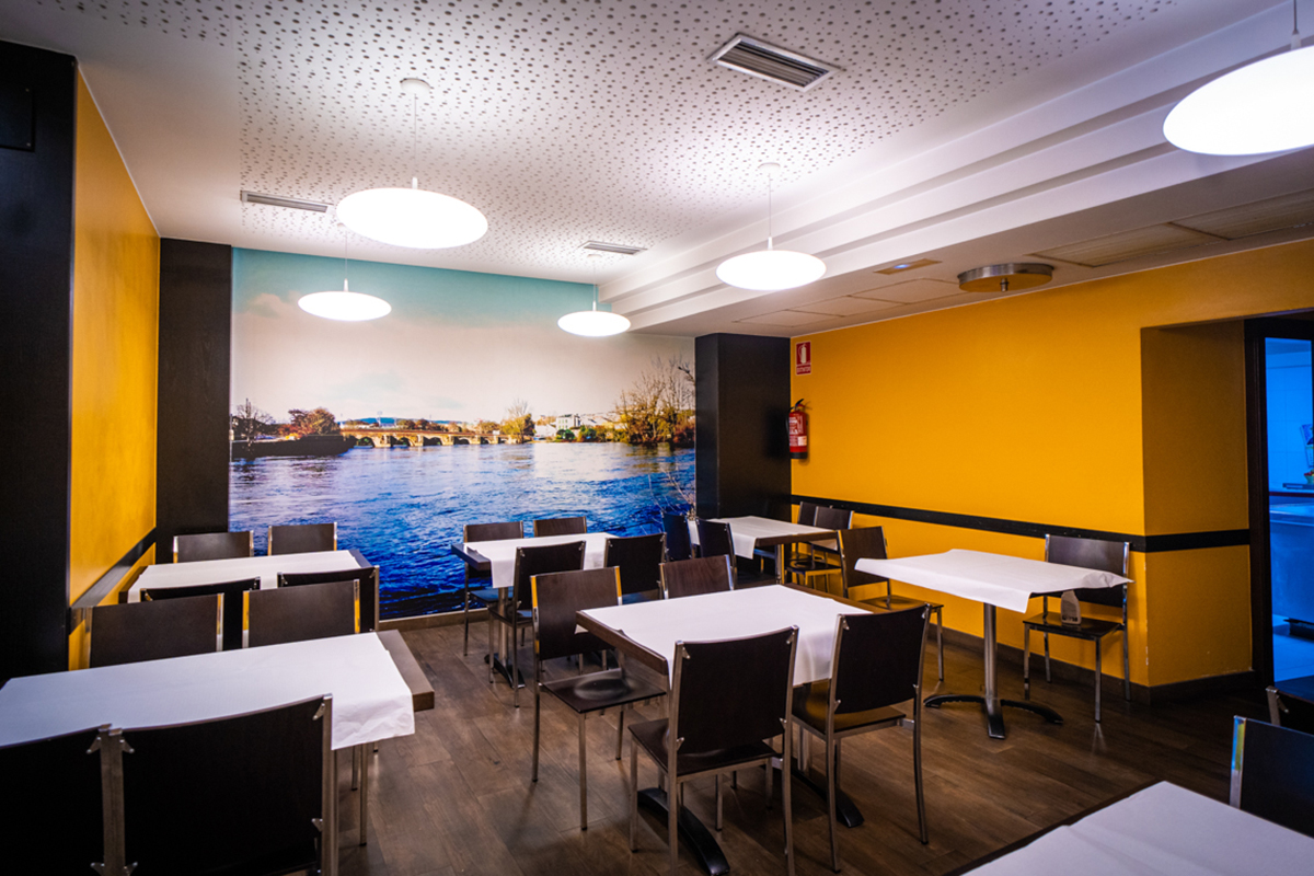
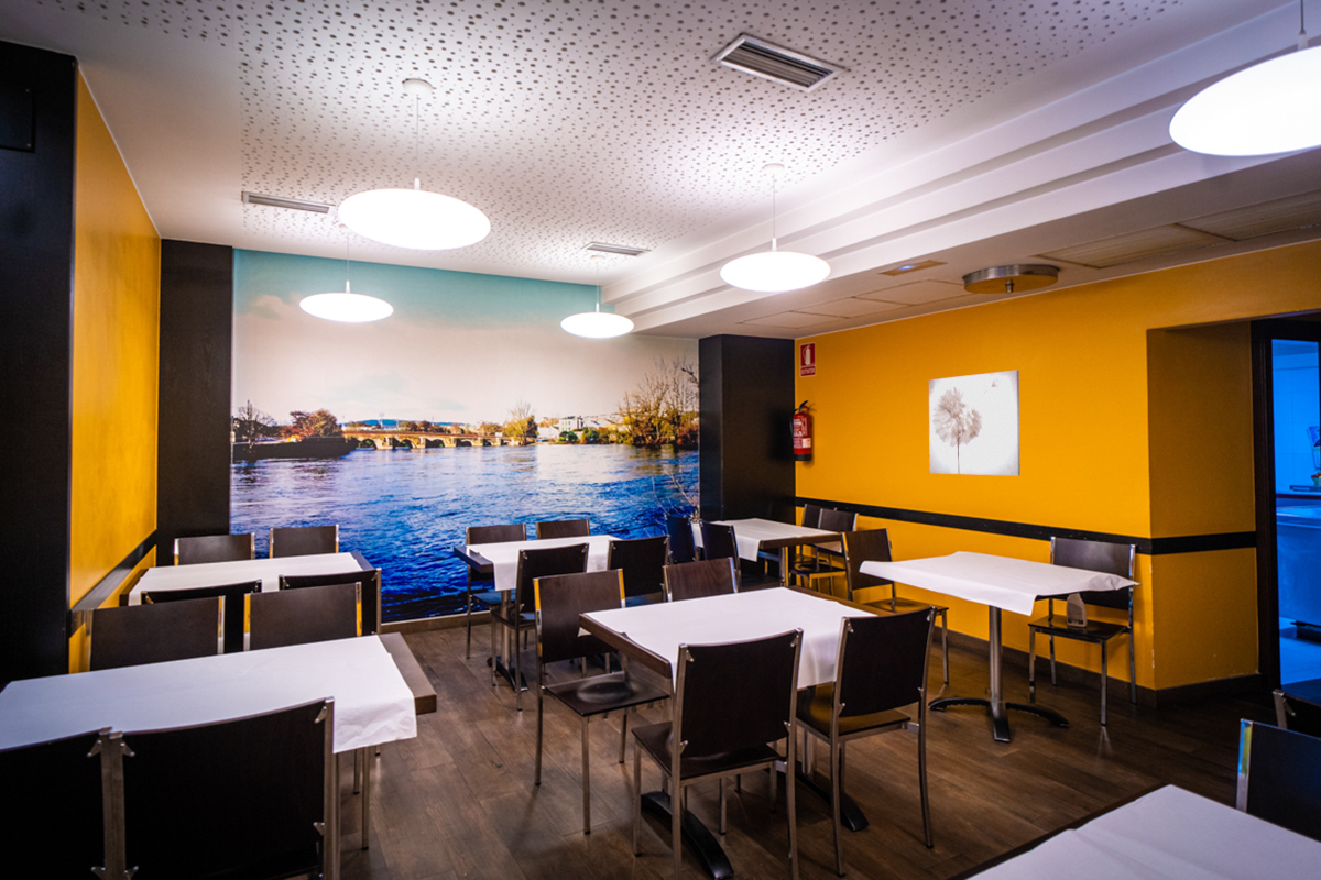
+ wall art [928,369,1022,476]
